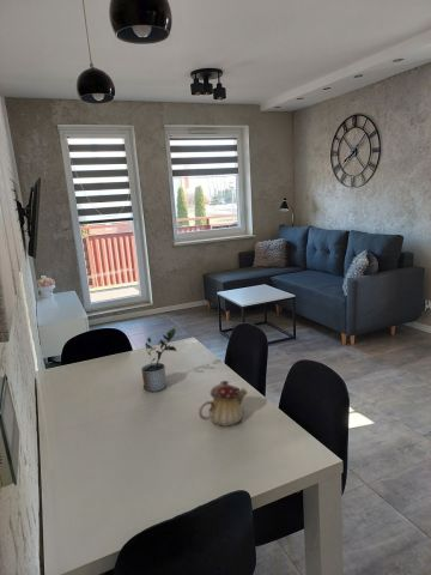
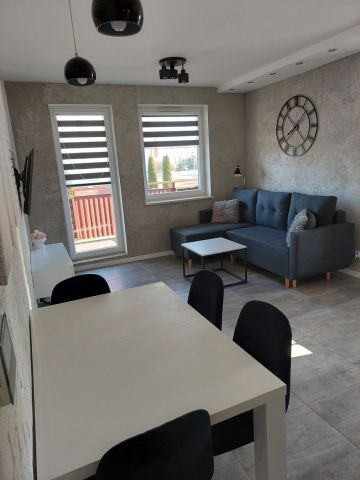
- potted plant [140,327,177,393]
- teapot [198,380,249,428]
